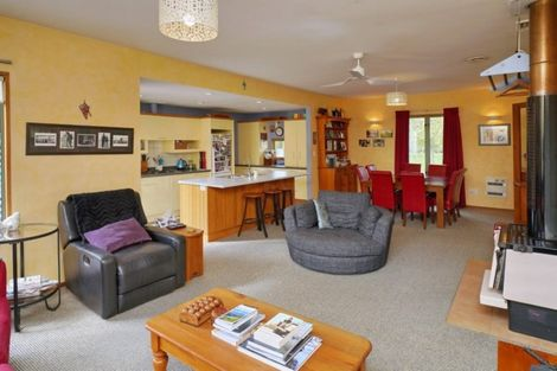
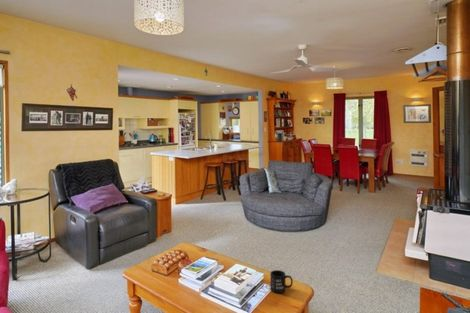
+ mug [269,269,294,294]
